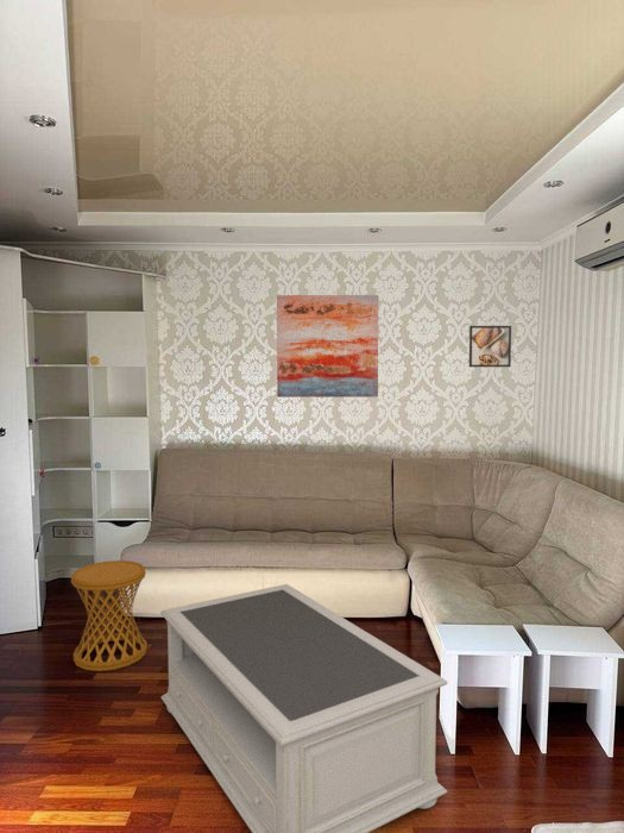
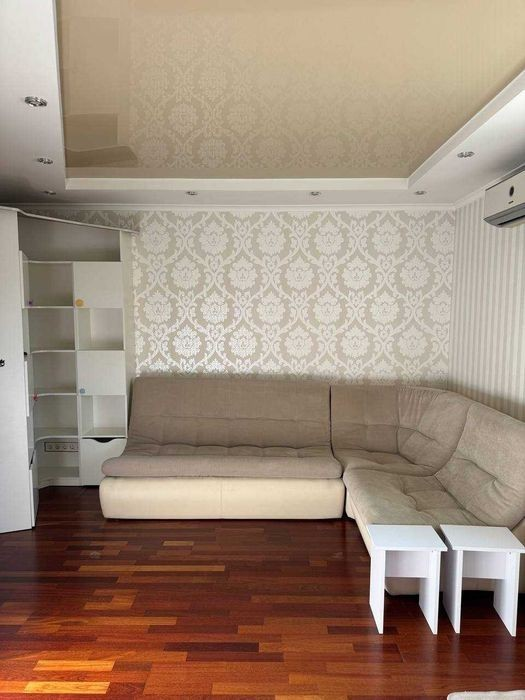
- coffee table [159,583,448,833]
- side table [70,559,149,672]
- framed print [468,325,512,368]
- wall art [276,294,379,399]
